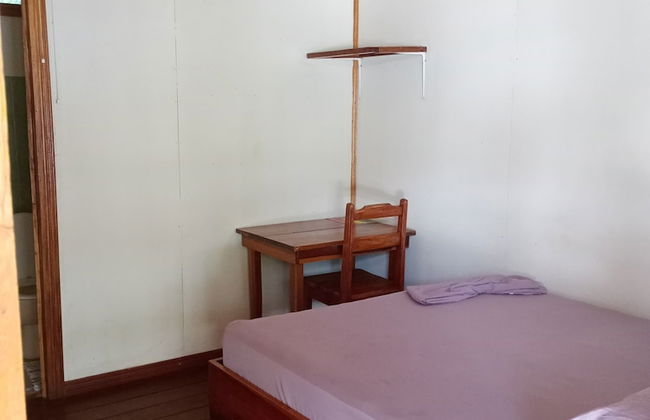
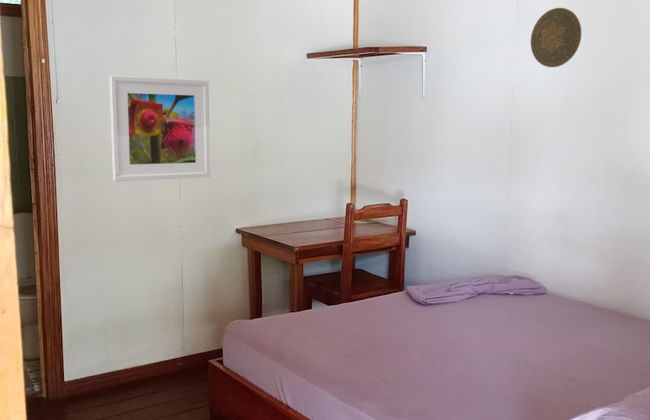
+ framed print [109,75,211,182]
+ decorative plate [530,7,582,68]
